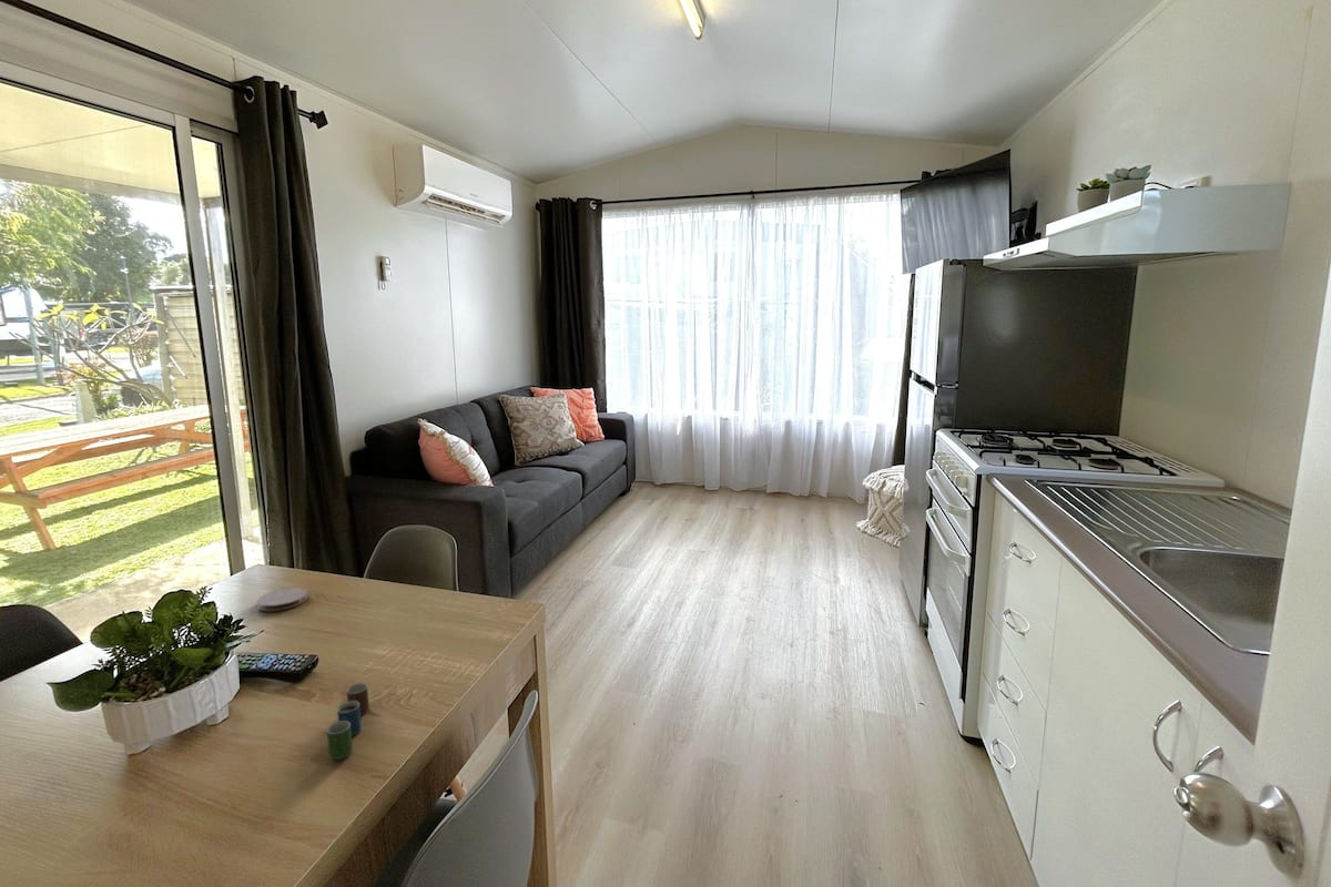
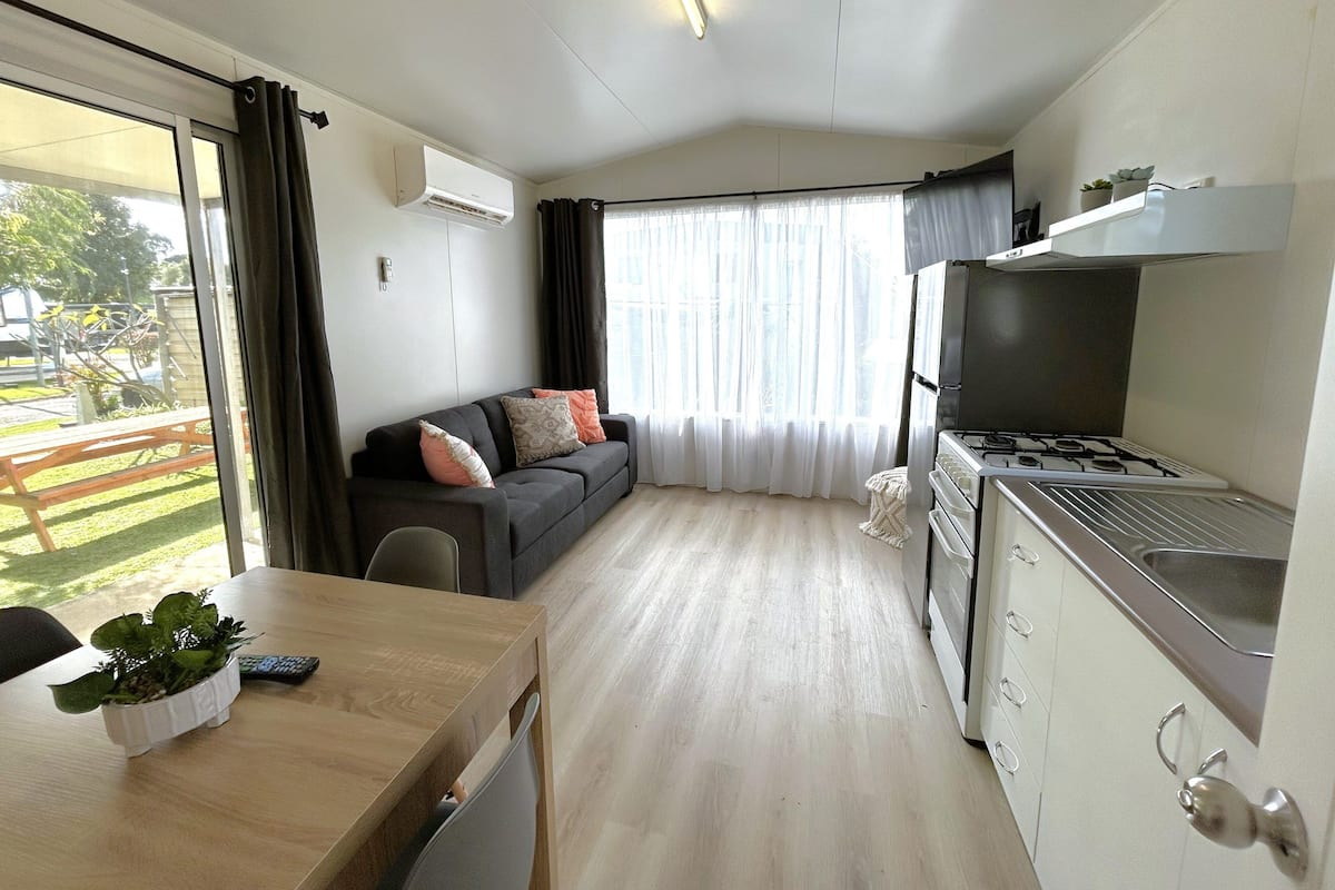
- cup [326,682,370,761]
- coaster [256,587,309,612]
